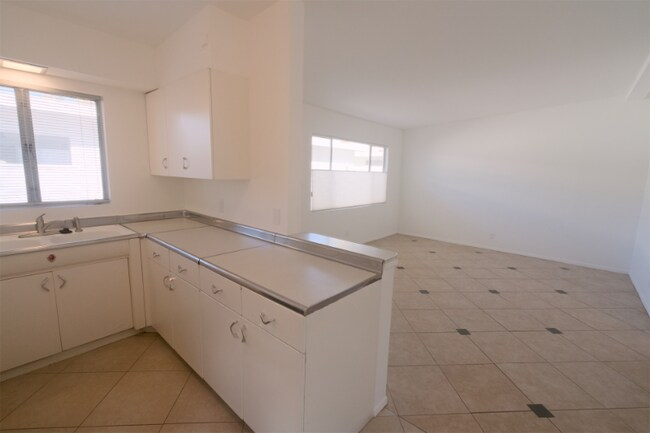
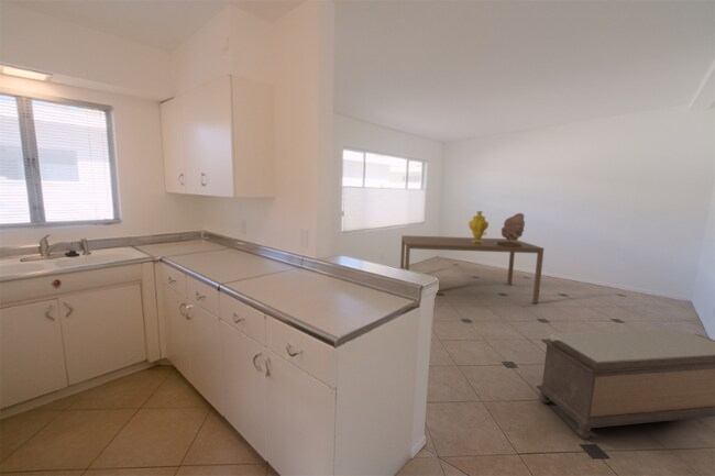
+ bench [536,328,715,440]
+ decorative urn [468,210,490,243]
+ sculpture bust [497,212,526,247]
+ dining table [399,234,546,305]
